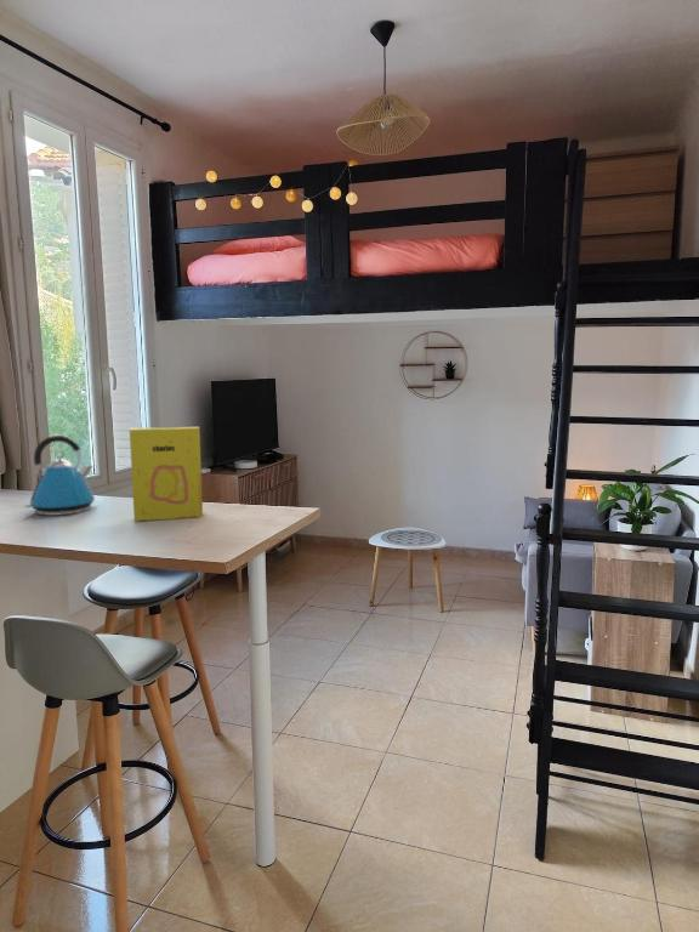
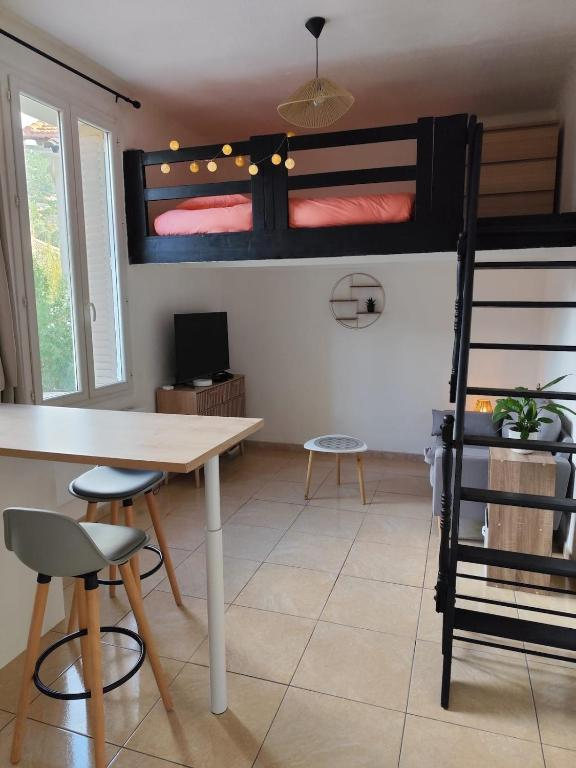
- cereal box [129,426,204,522]
- kettle [23,434,96,517]
